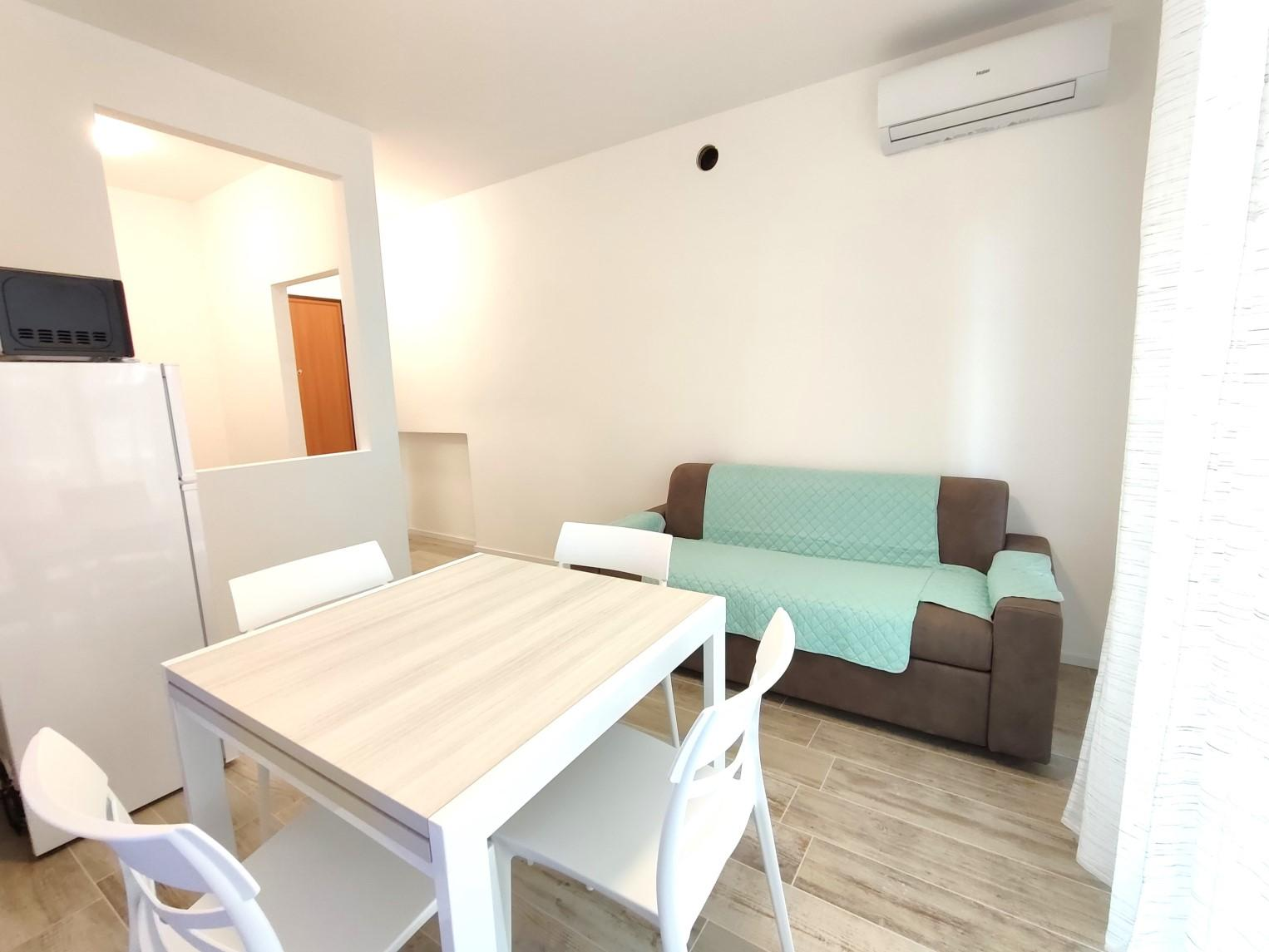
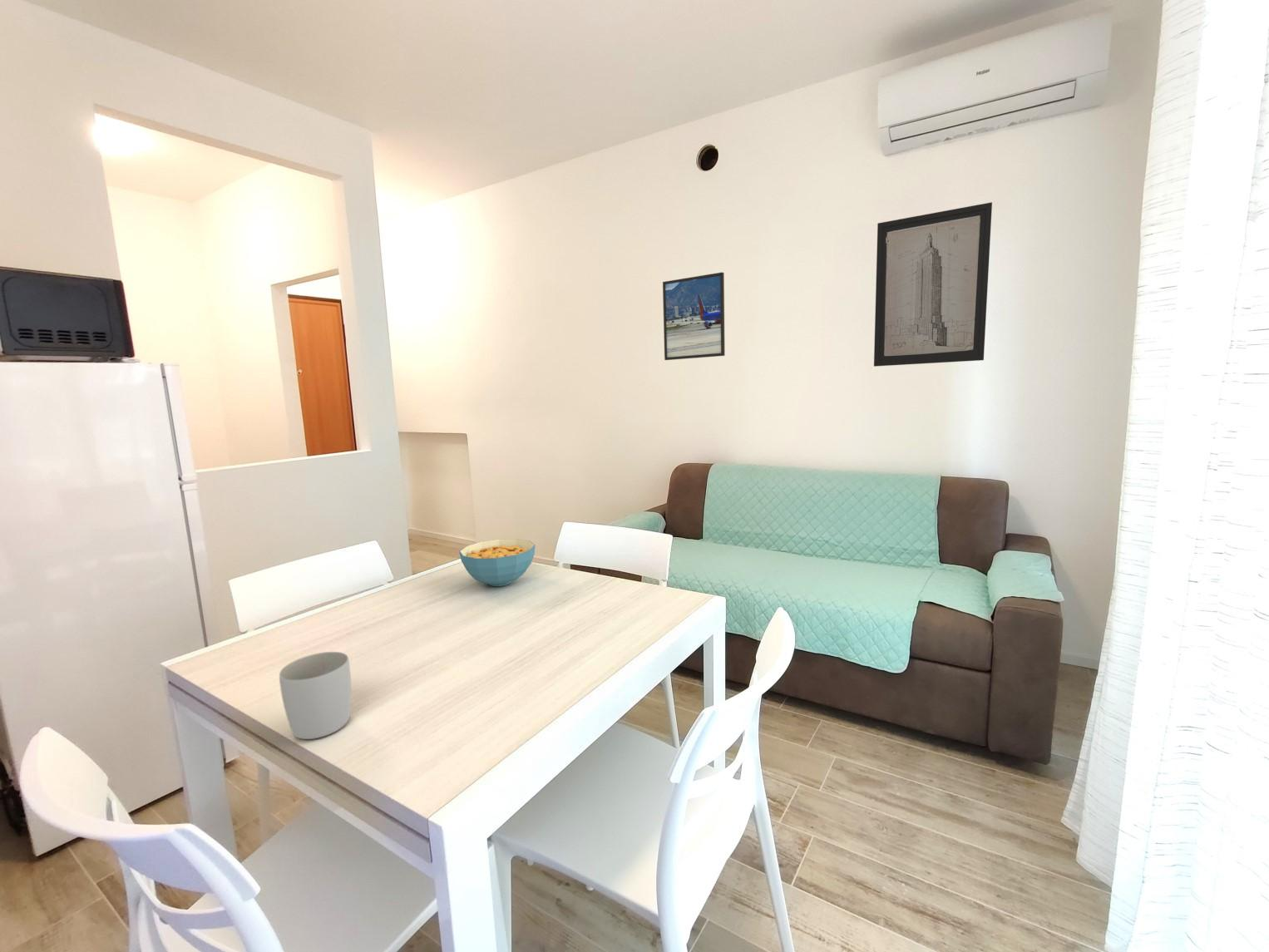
+ mug [279,651,352,740]
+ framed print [662,271,726,361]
+ cereal bowl [458,538,536,587]
+ wall art [873,201,993,367]
